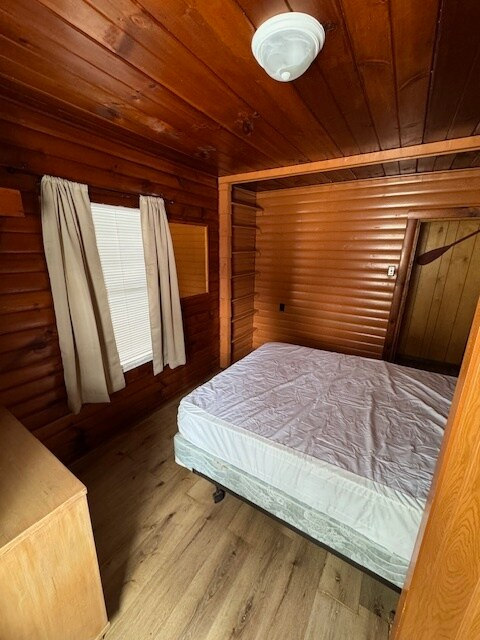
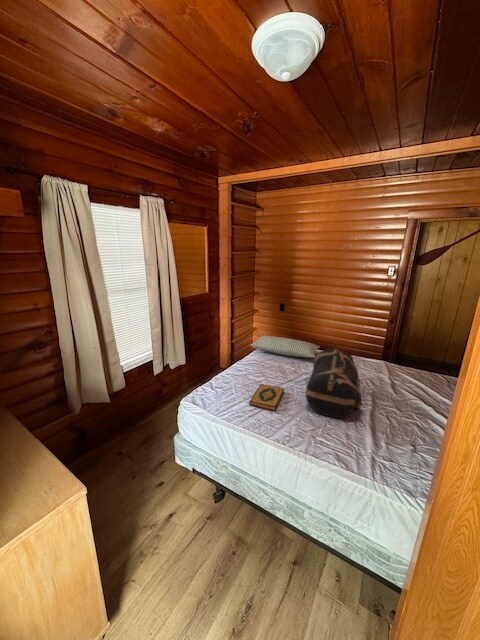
+ duffel bag [305,347,363,419]
+ pillow [249,335,321,359]
+ hardback book [248,383,285,412]
